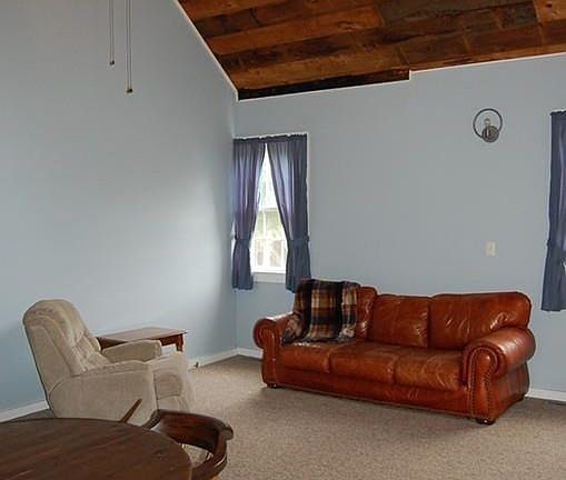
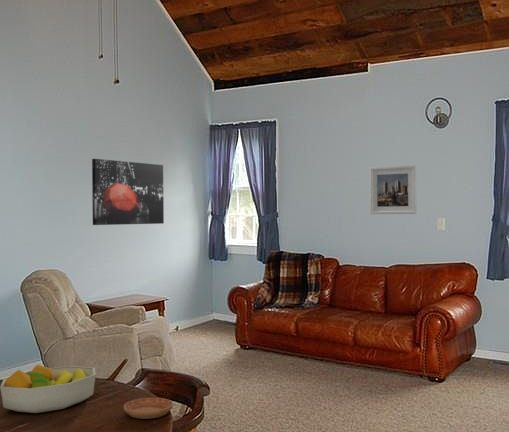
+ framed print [369,164,417,215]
+ fruit bowl [0,364,97,414]
+ saucer [123,397,174,420]
+ wall art [91,158,165,226]
